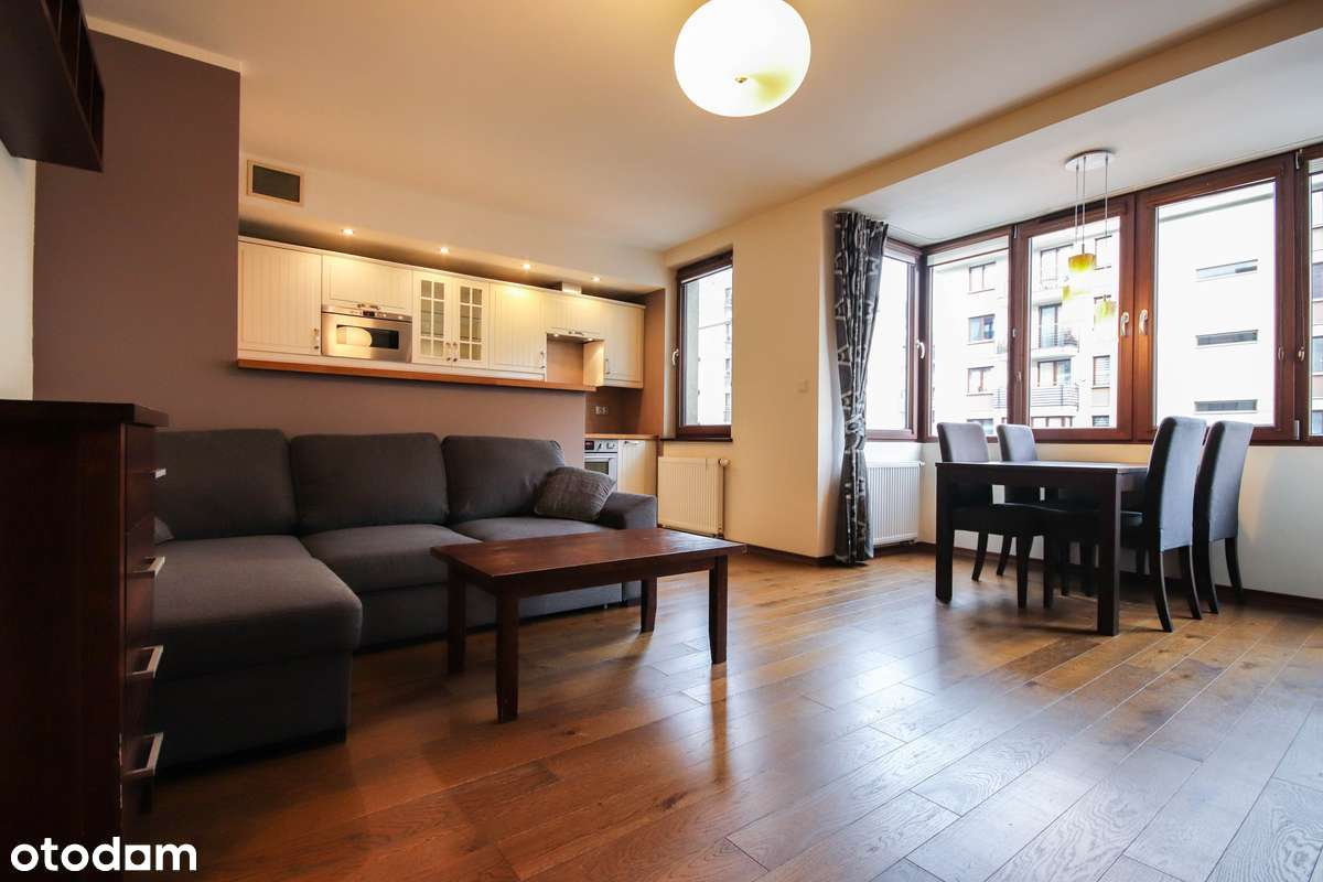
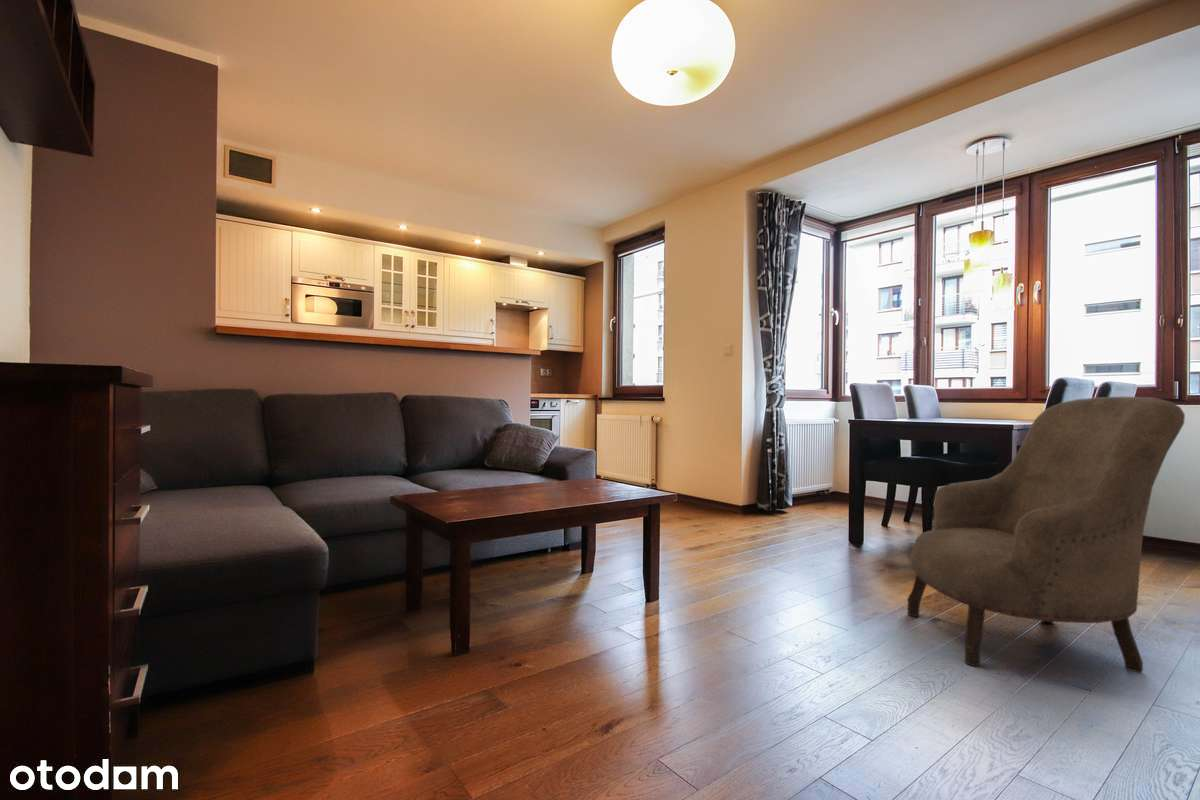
+ armchair [906,396,1186,674]
